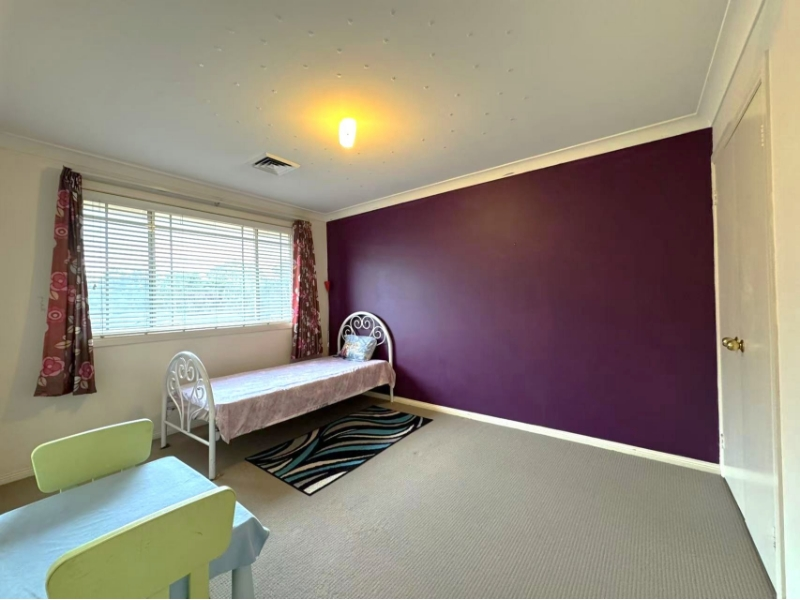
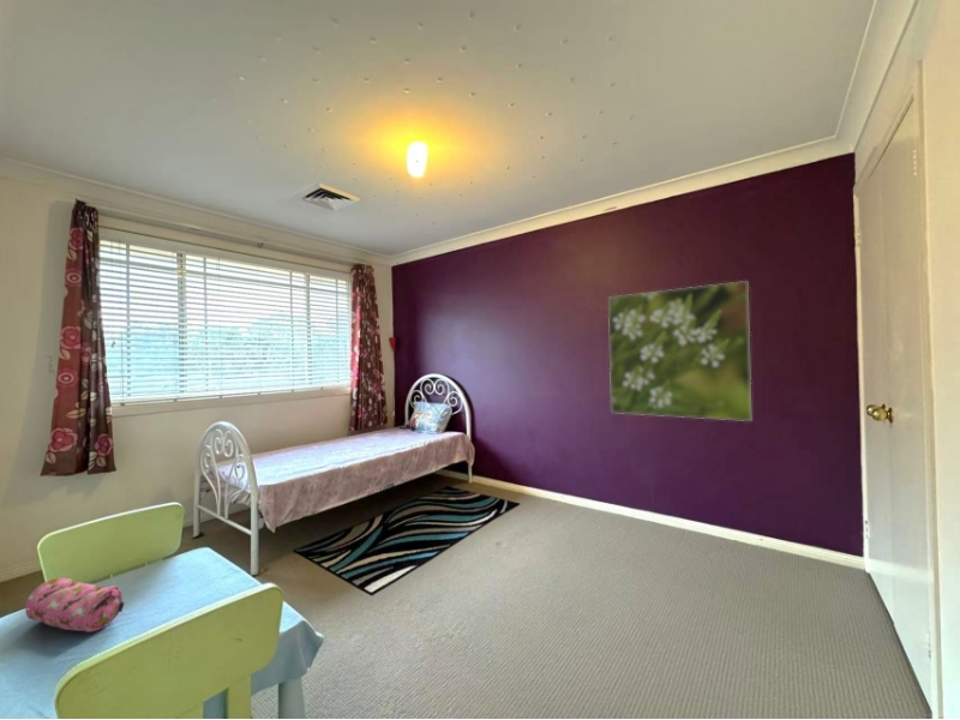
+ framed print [607,280,752,422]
+ pencil case [24,577,126,634]
